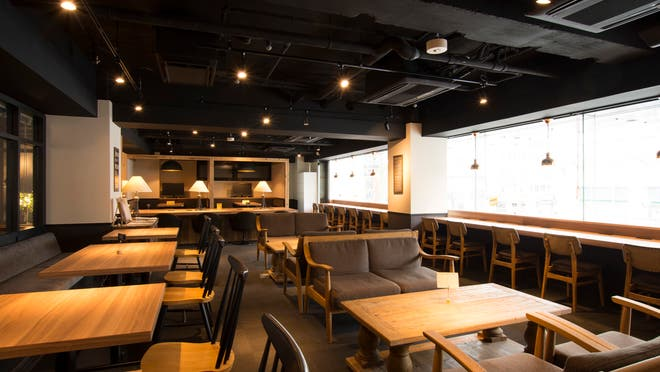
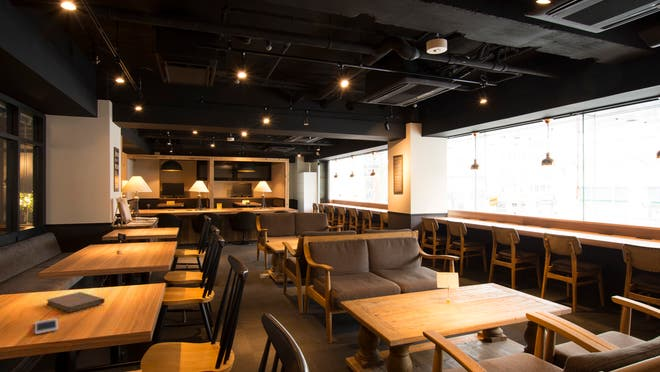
+ cell phone [34,317,59,335]
+ notebook [46,291,106,313]
